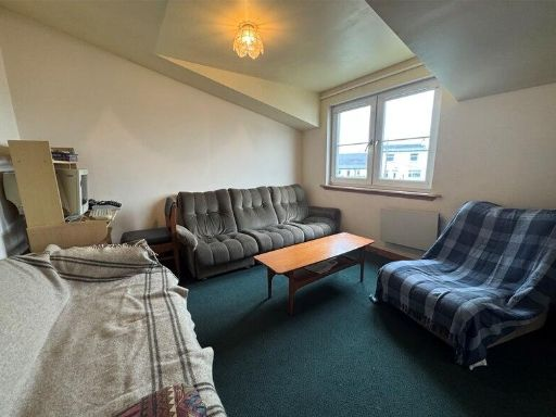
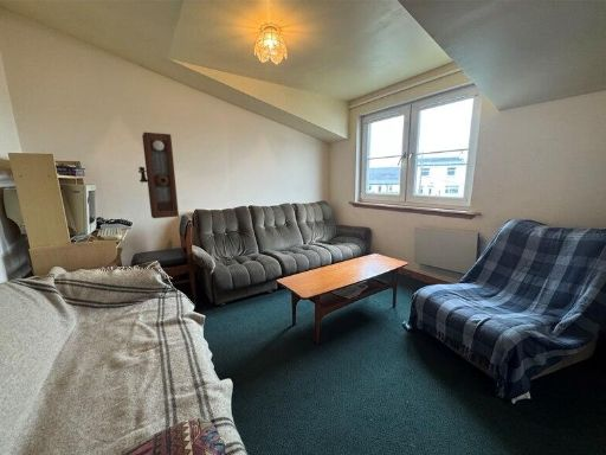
+ pendulum clock [137,132,180,219]
